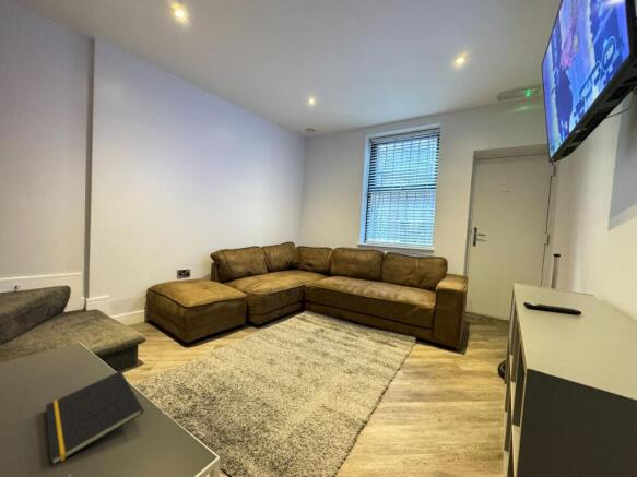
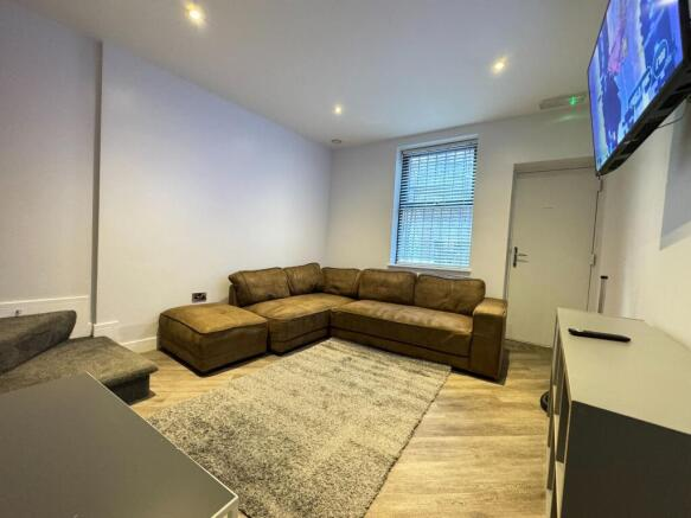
- notepad [45,370,145,466]
